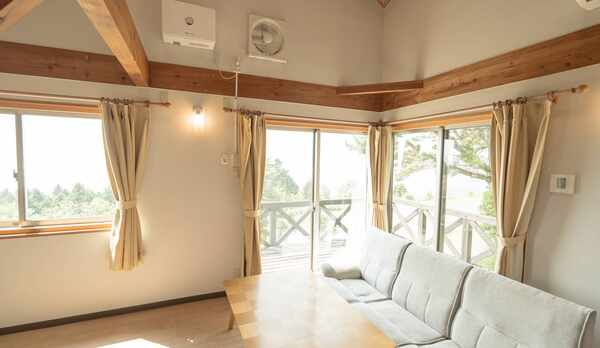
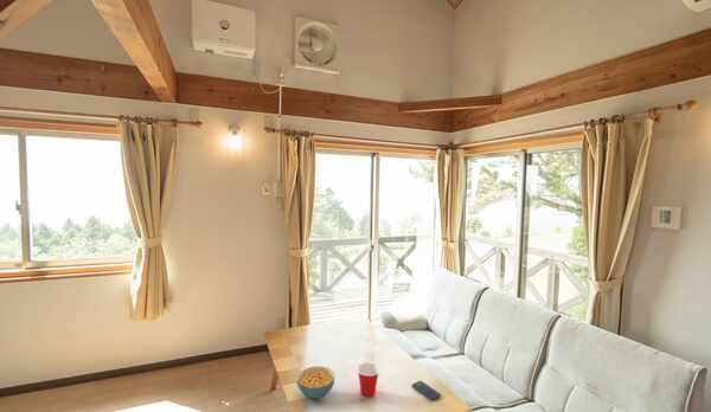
+ cup [356,361,382,398]
+ smartphone [411,380,442,401]
+ cereal bowl [295,366,335,399]
